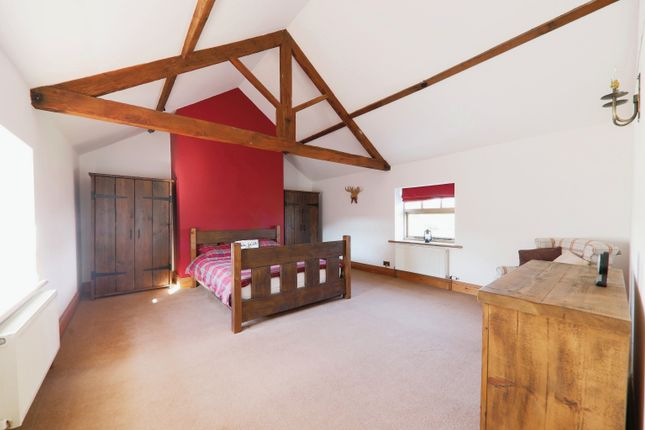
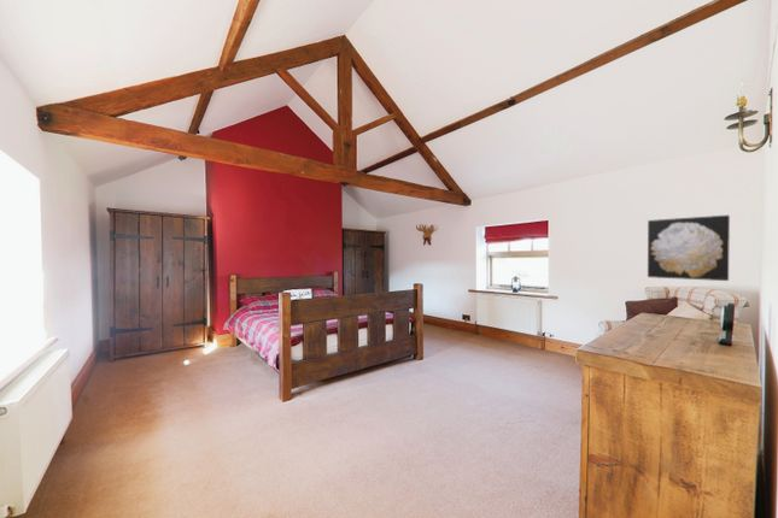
+ wall art [647,214,731,282]
